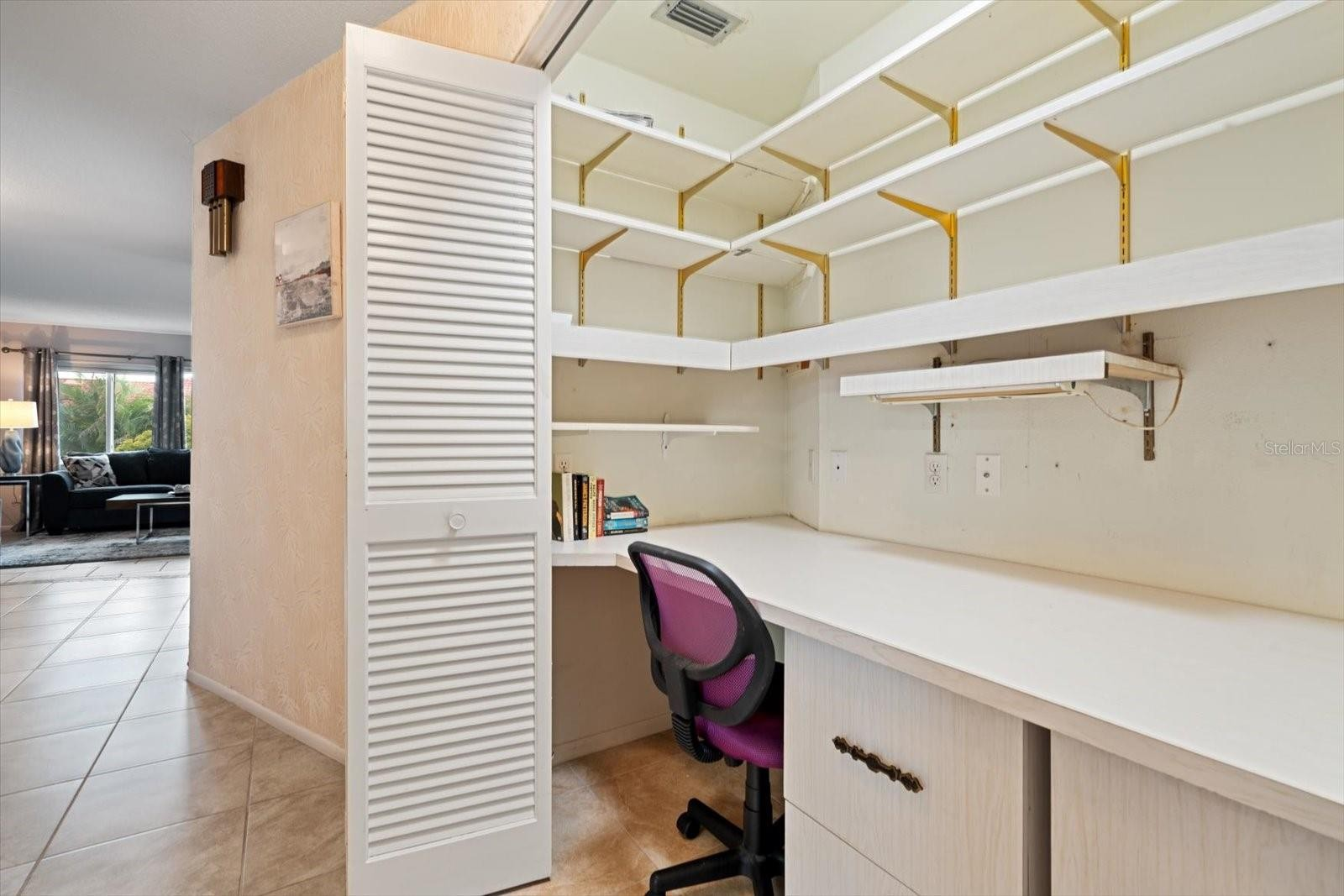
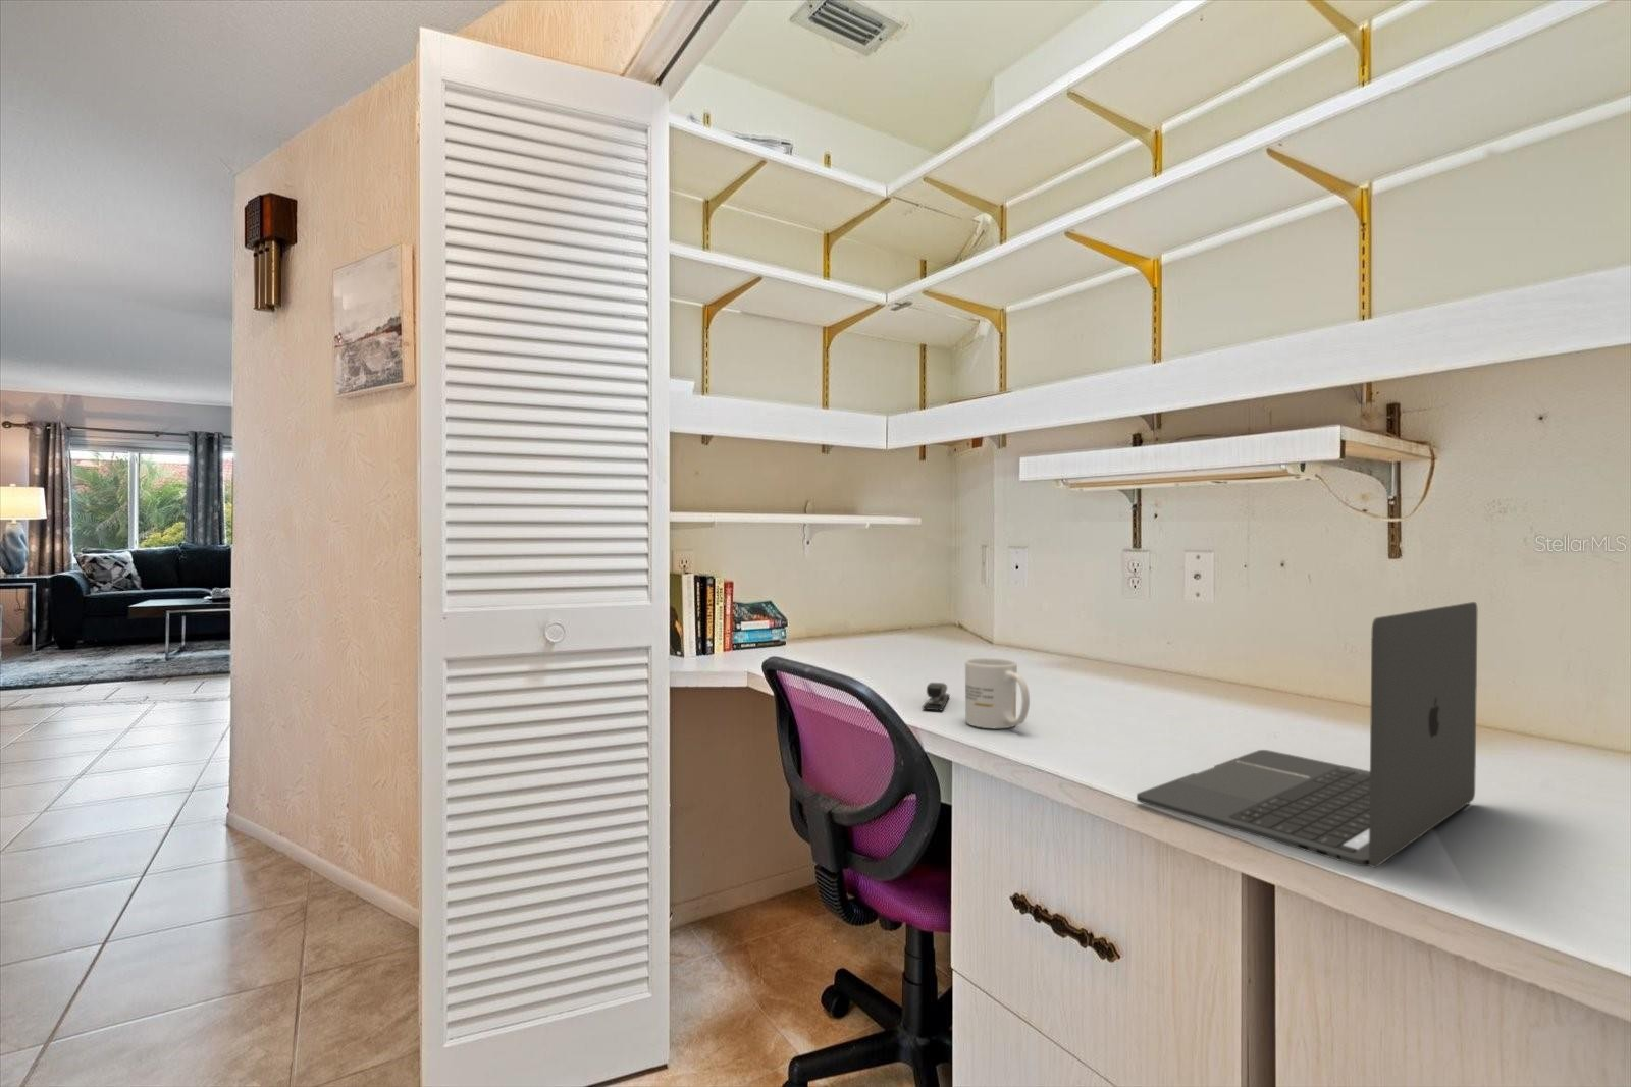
+ laptop [1136,601,1478,869]
+ stapler [921,682,951,711]
+ mug [965,658,1030,729]
